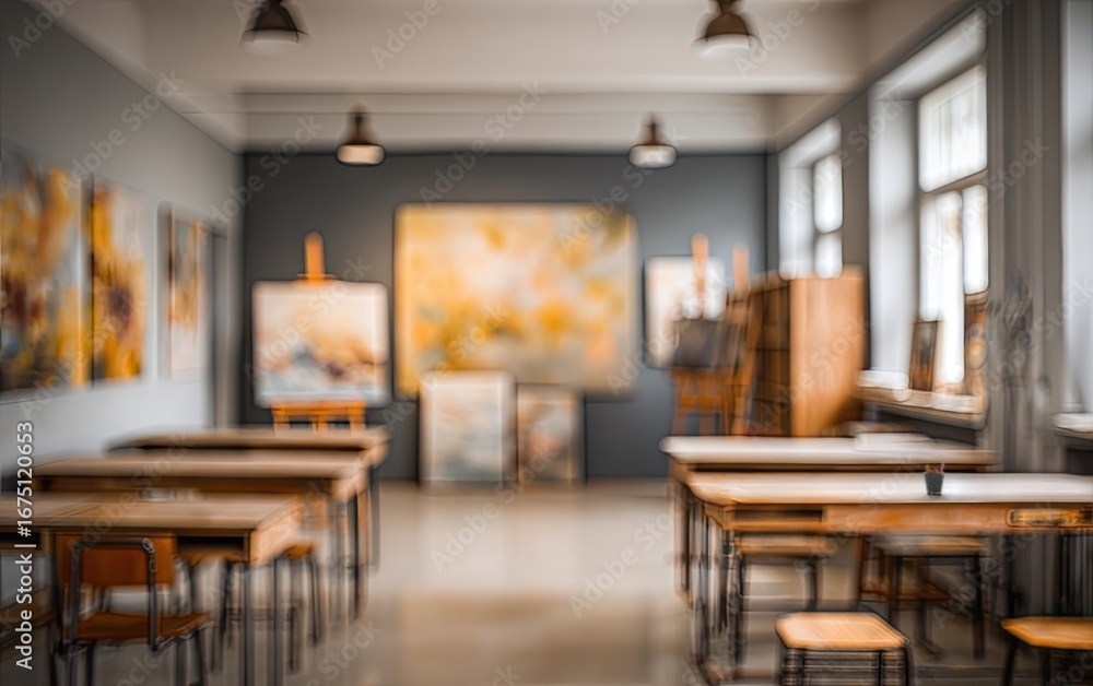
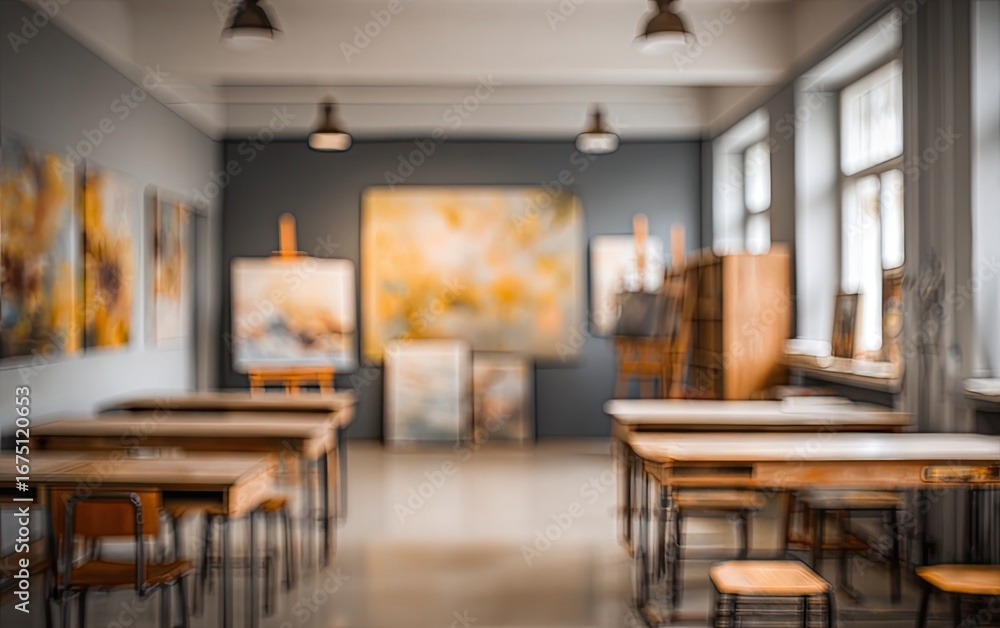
- pen holder [922,462,945,496]
